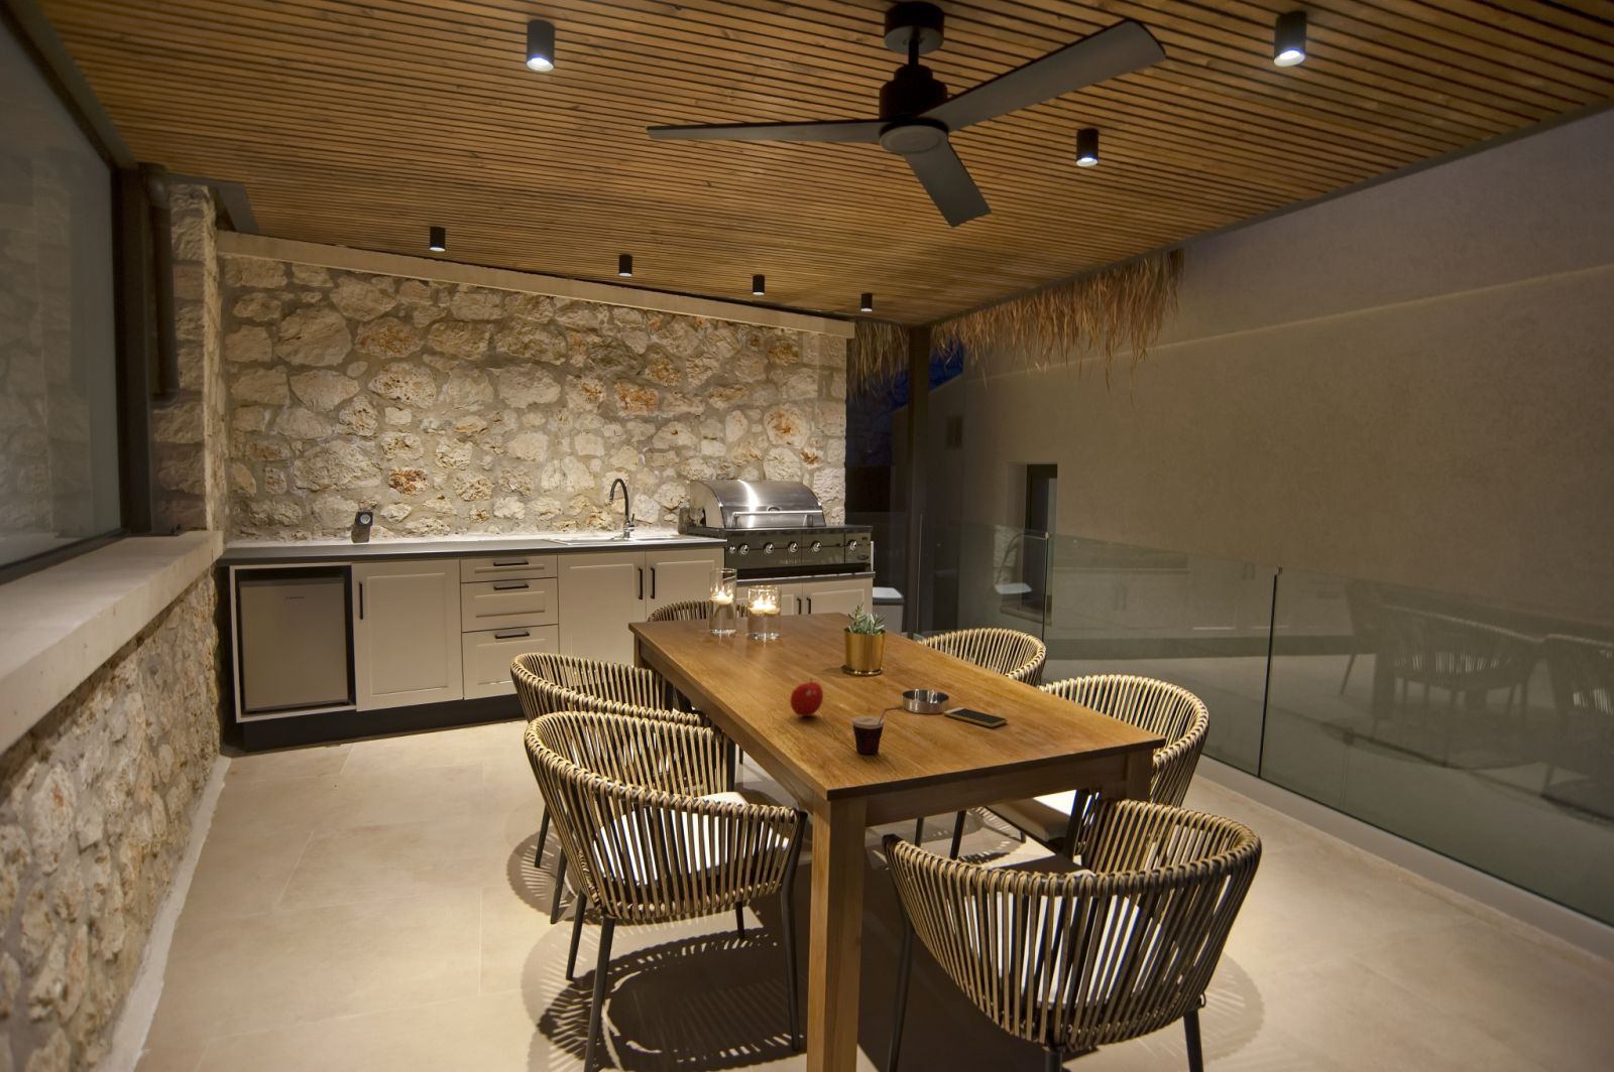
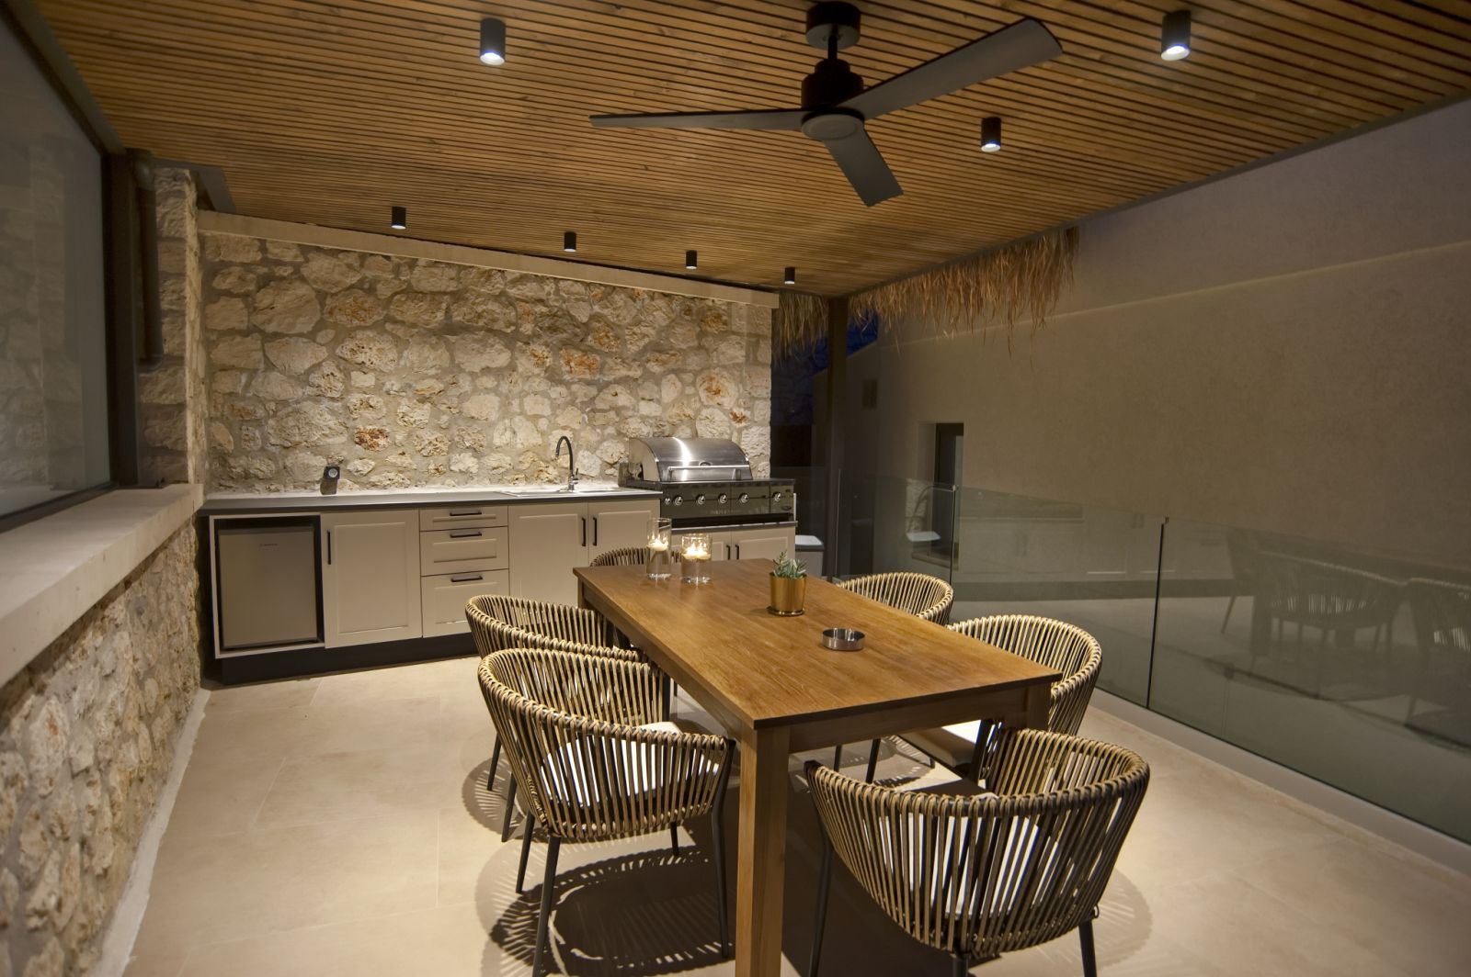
- fruit [789,677,824,718]
- smartphone [942,706,1009,729]
- cup [851,706,903,755]
